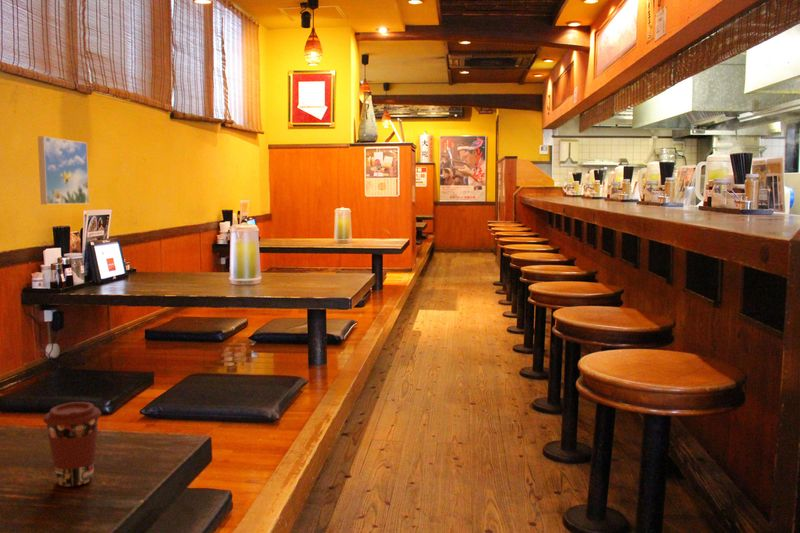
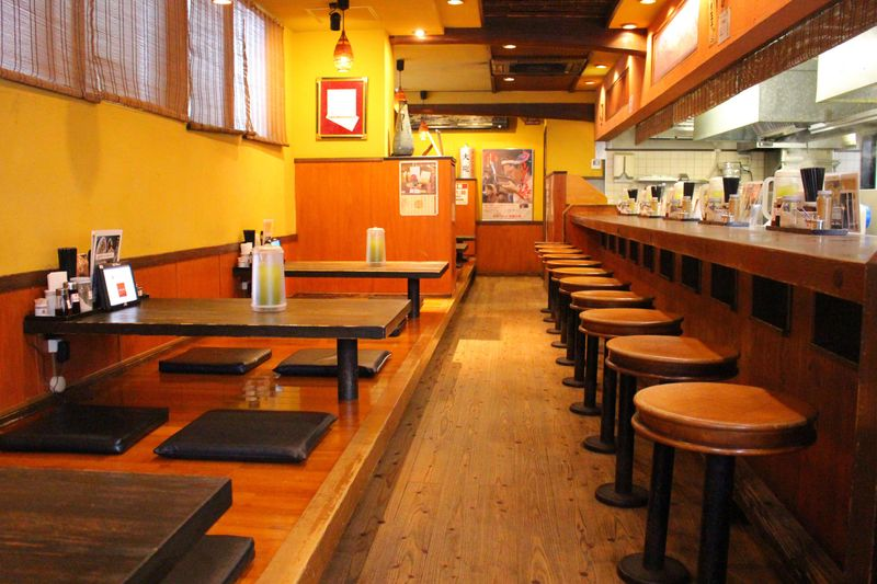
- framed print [37,135,90,205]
- coffee cup [42,401,102,488]
